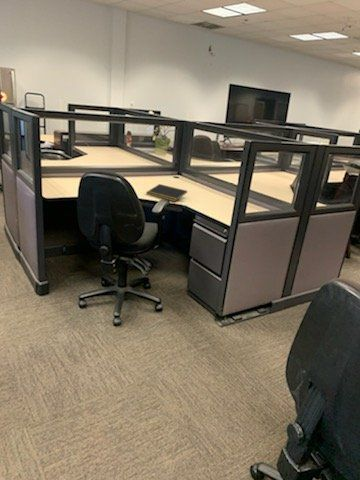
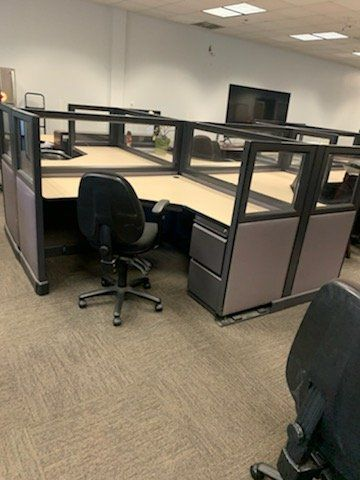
- notepad [145,183,188,203]
